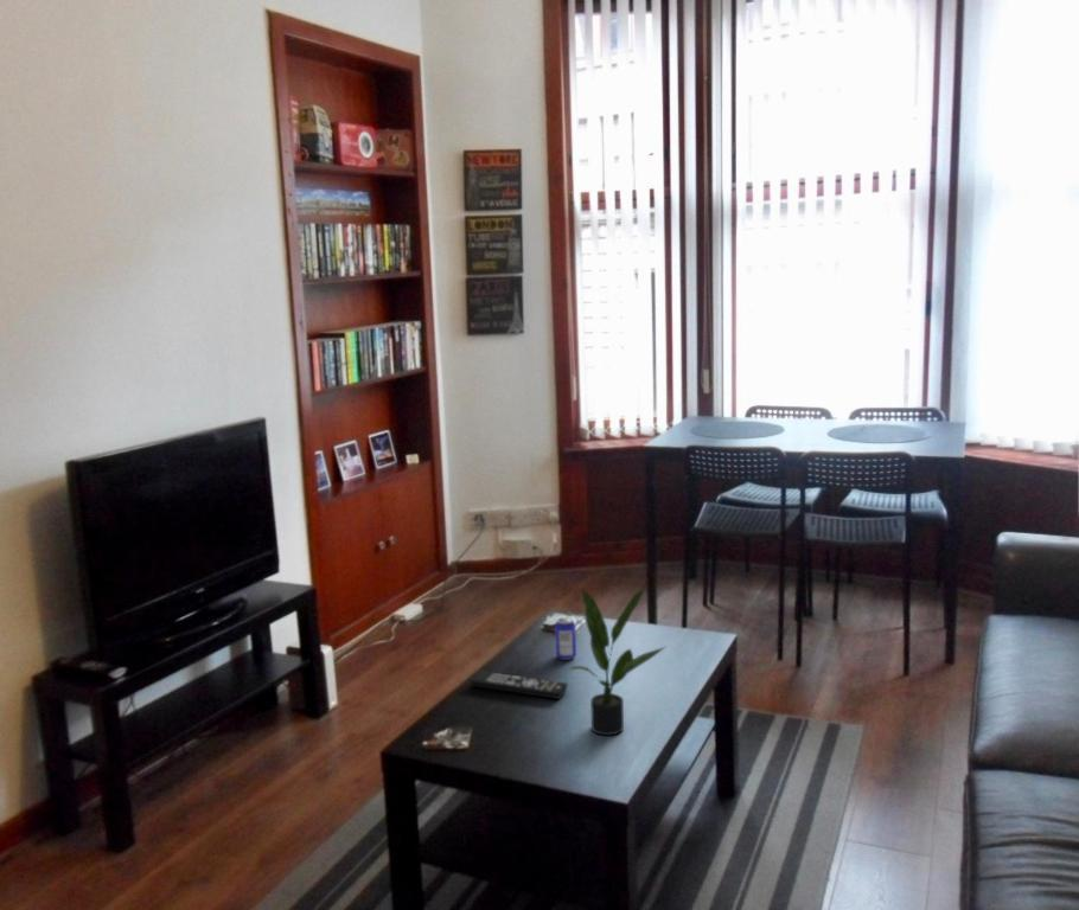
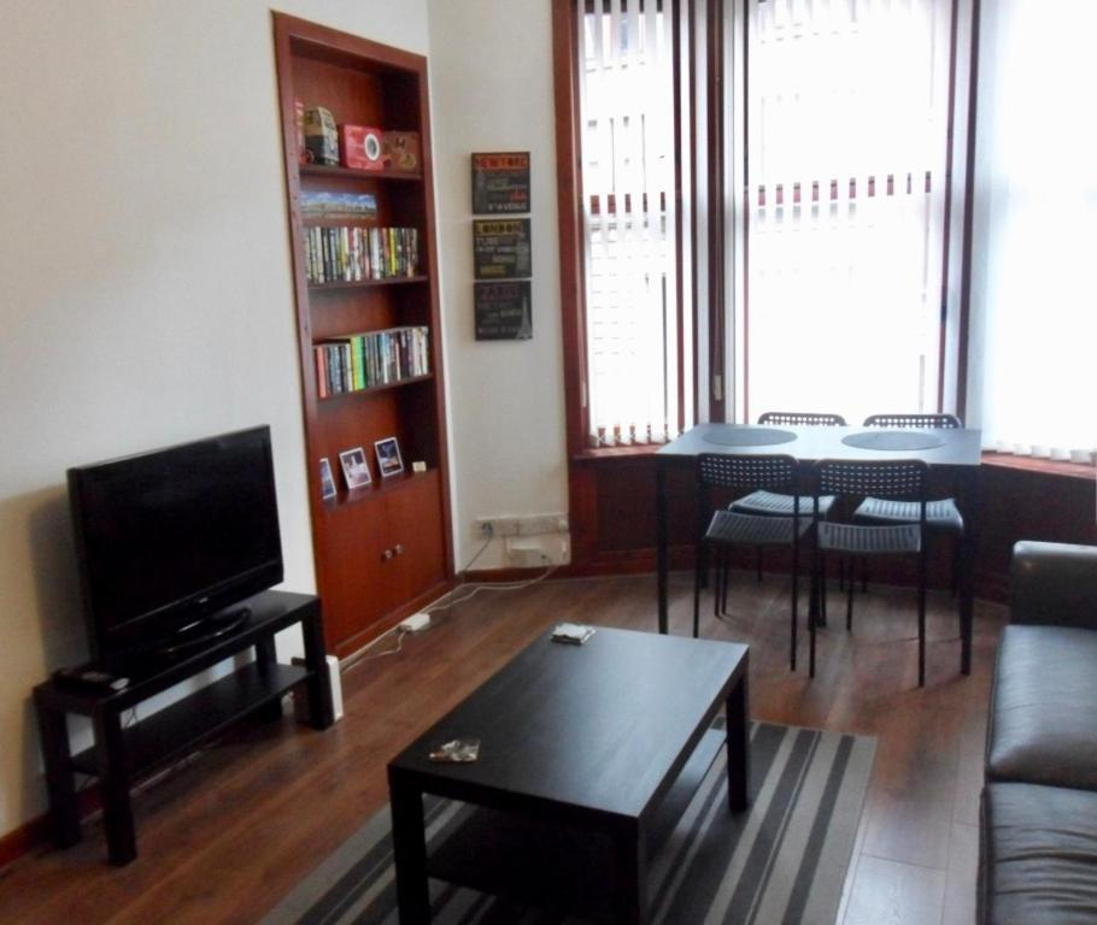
- potted plant [568,587,666,737]
- remote control [470,669,569,700]
- beer can [554,615,577,661]
